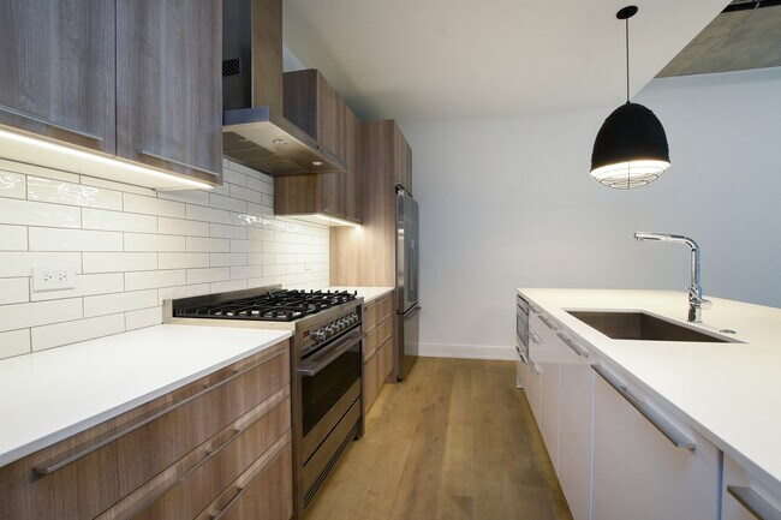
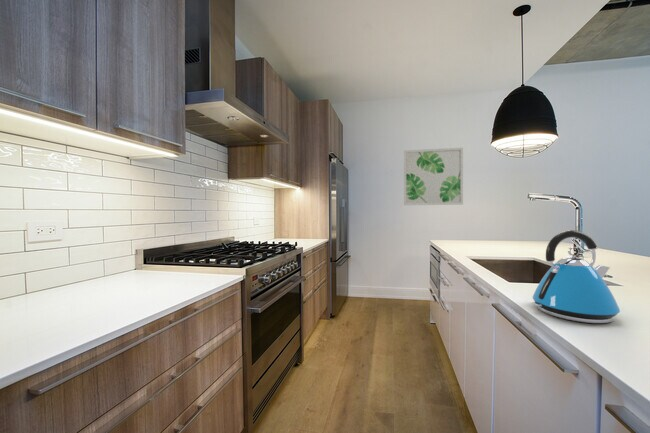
+ wall art [403,147,464,206]
+ kettle [531,229,621,324]
